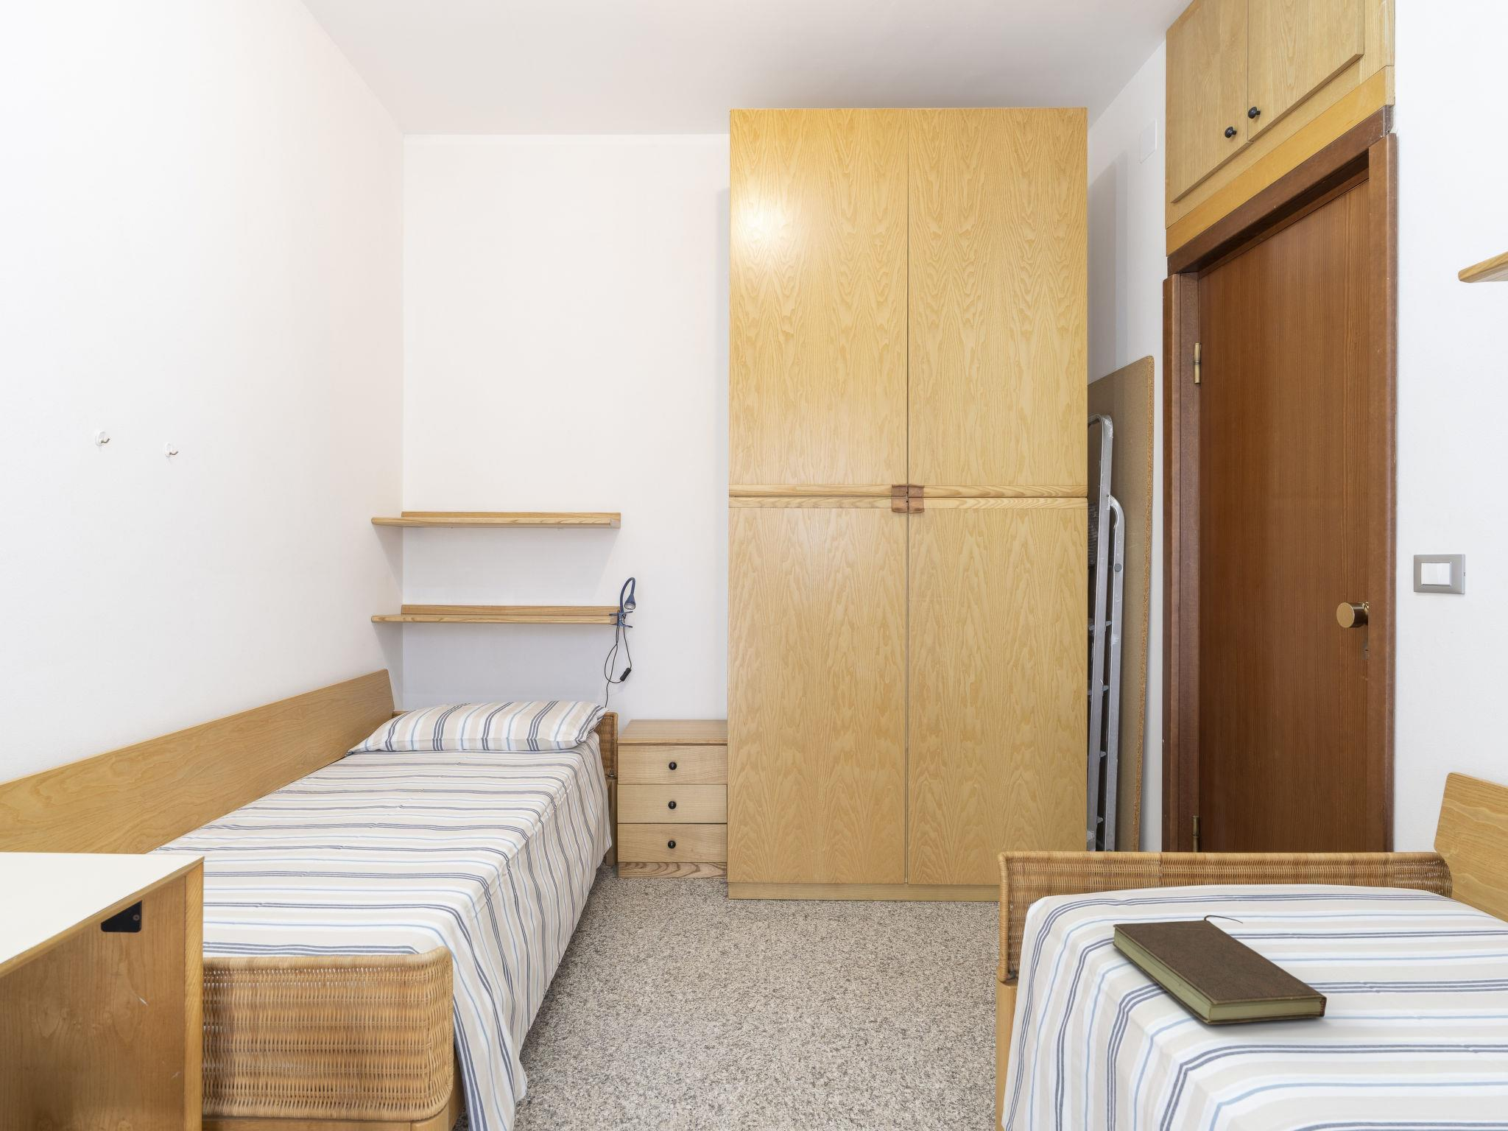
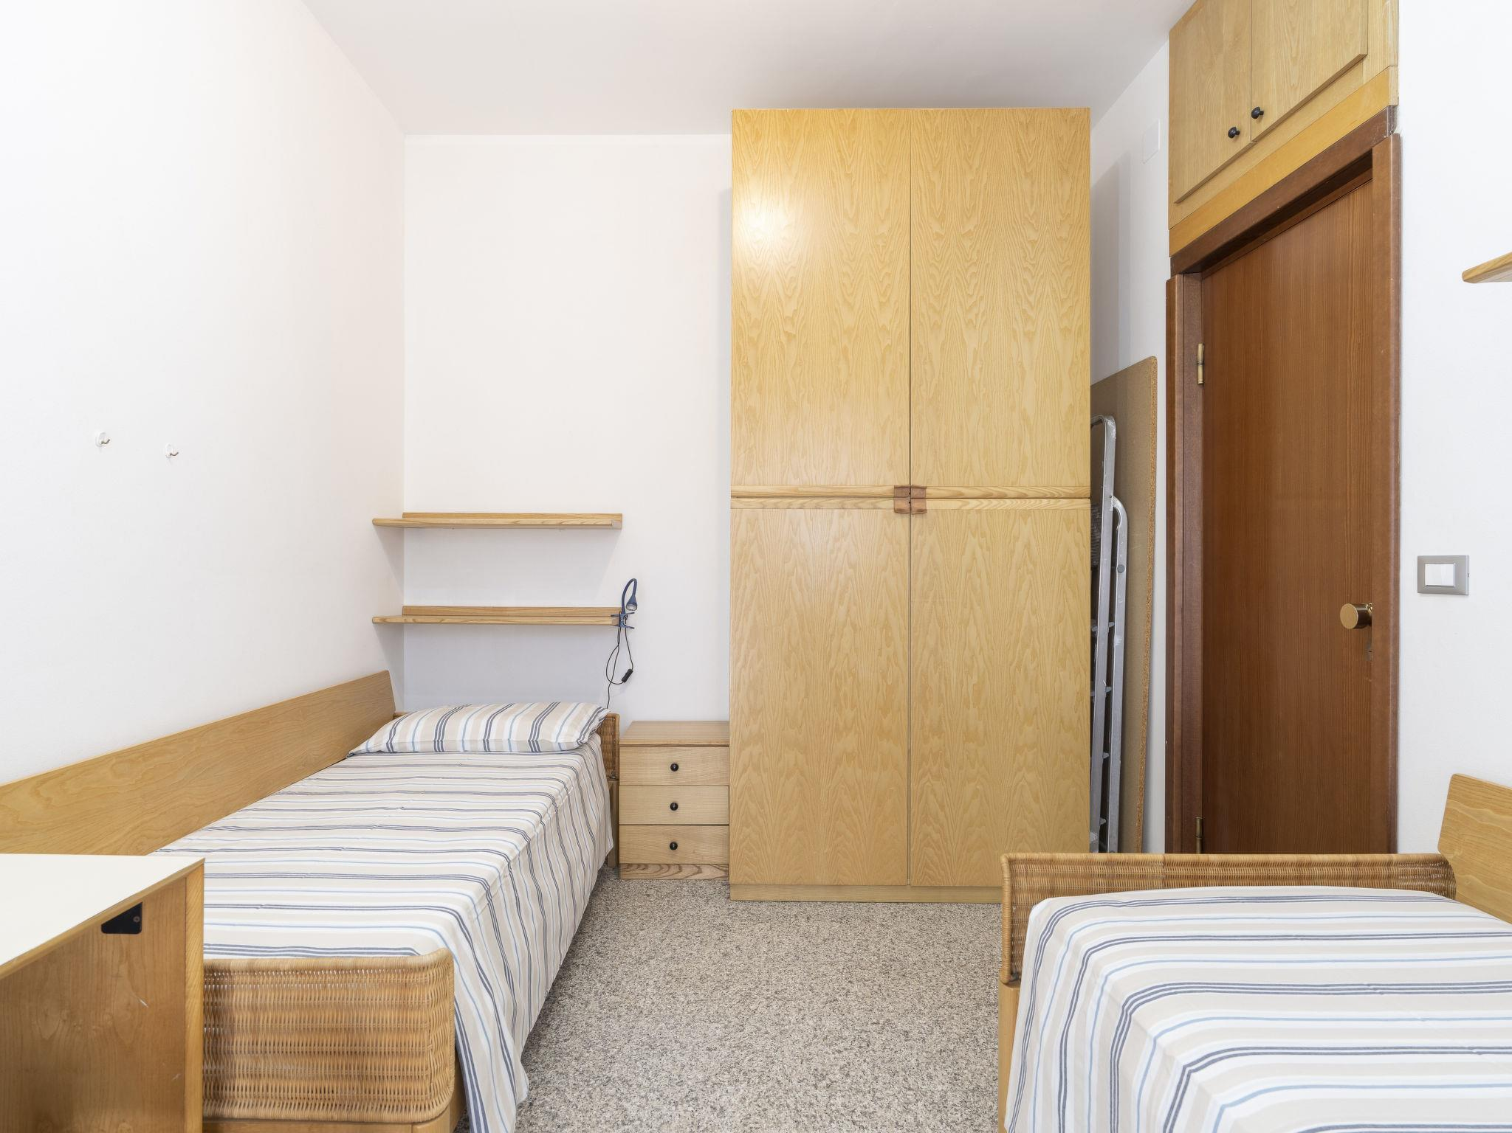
- book [1111,915,1328,1025]
